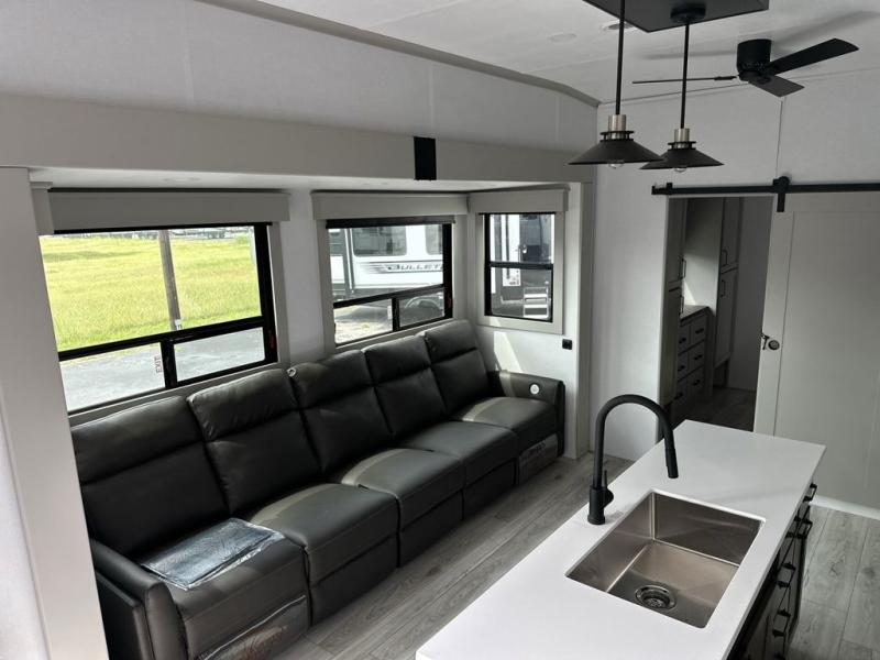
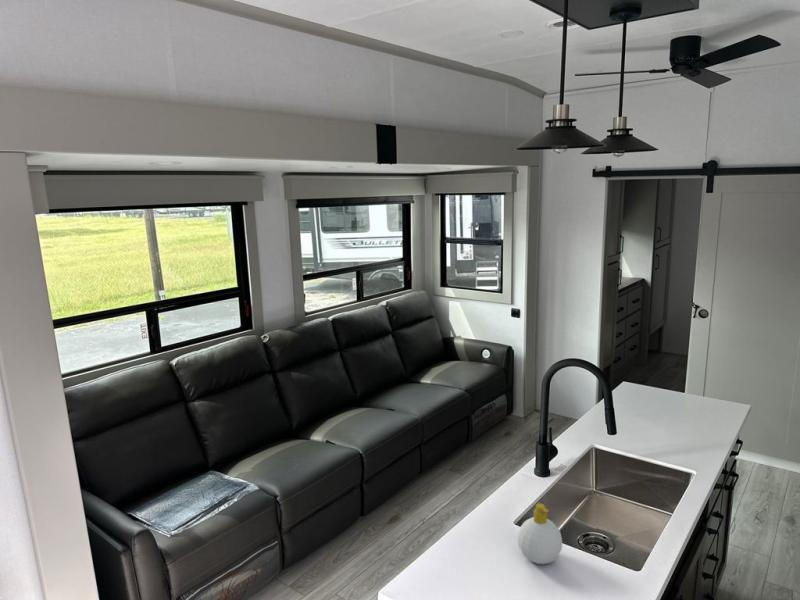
+ soap bottle [517,503,563,565]
